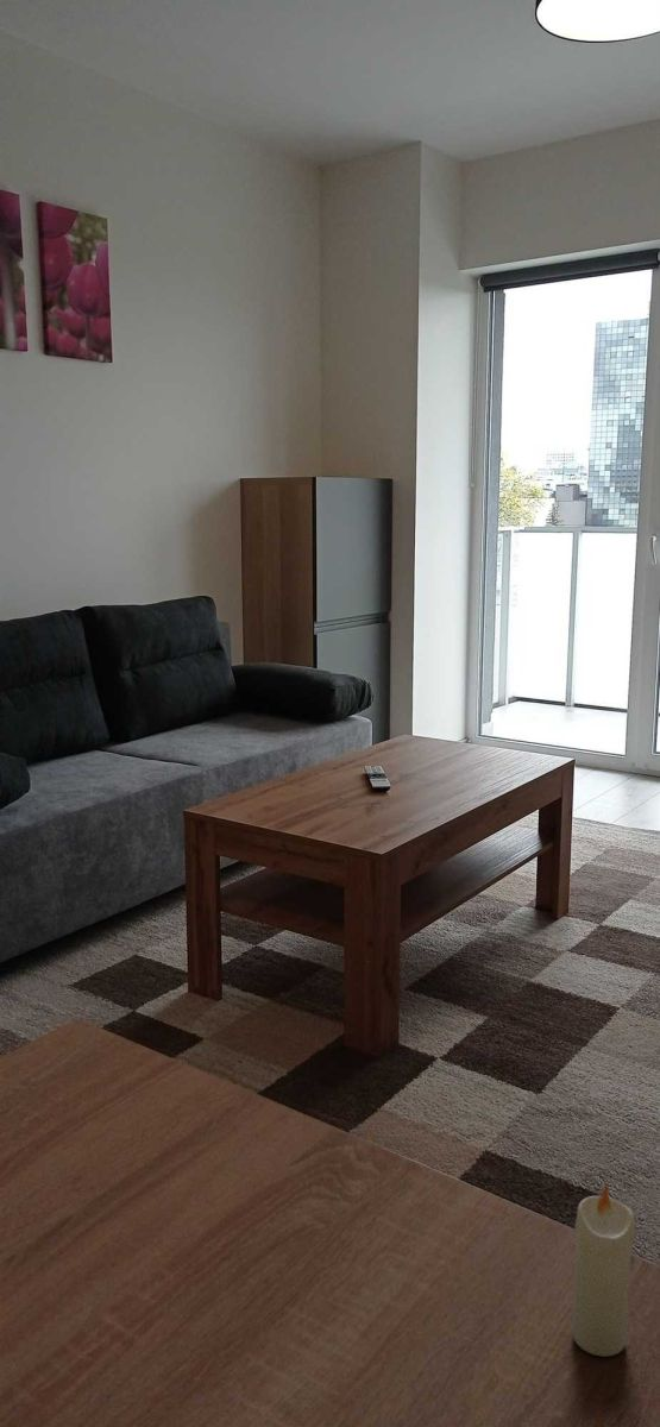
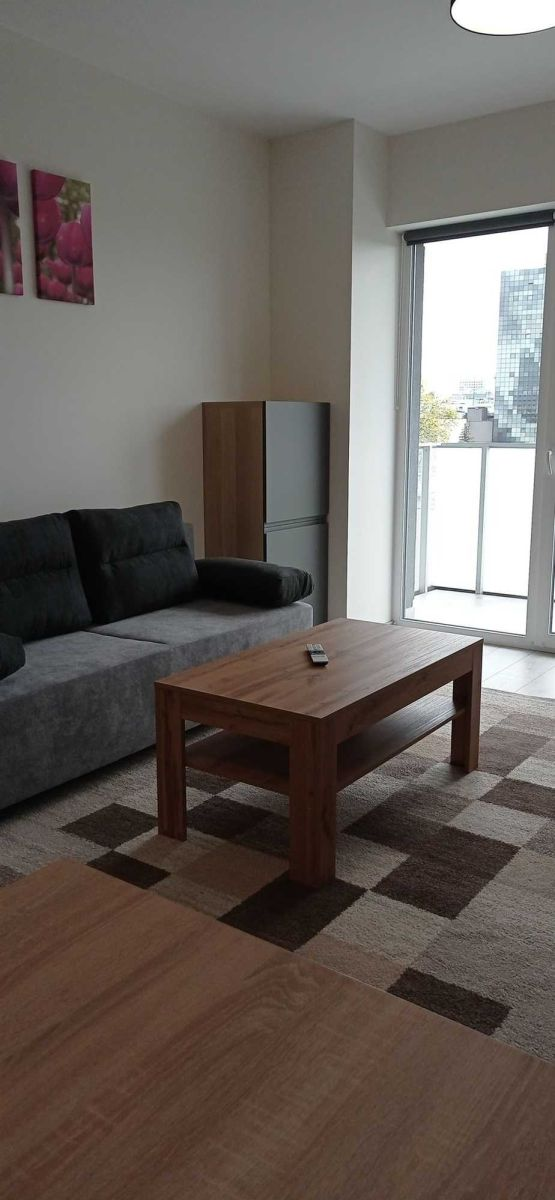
- candle [571,1182,637,1358]
